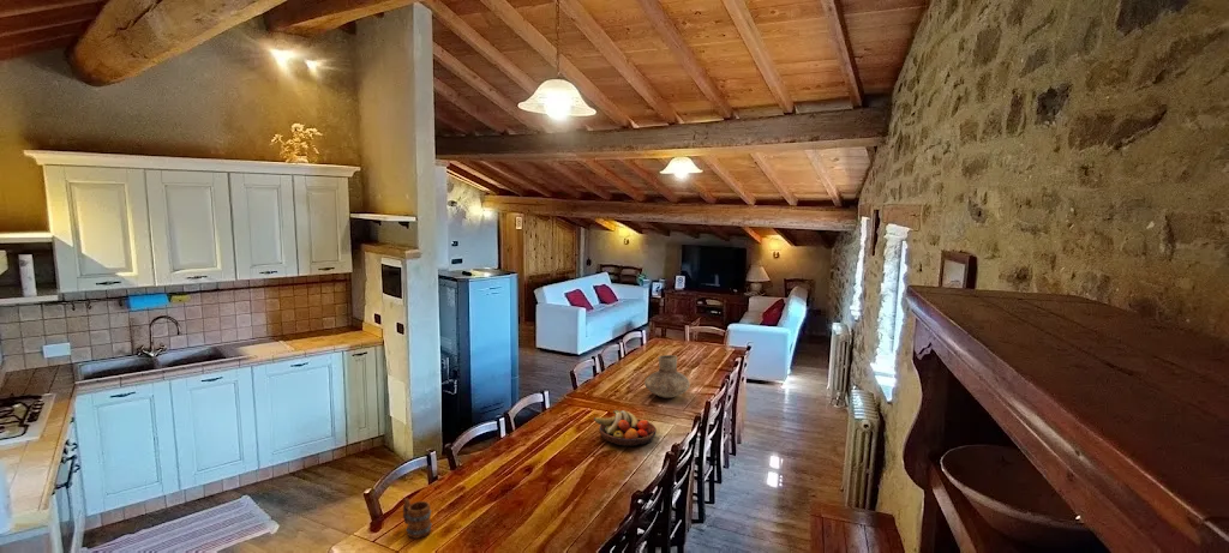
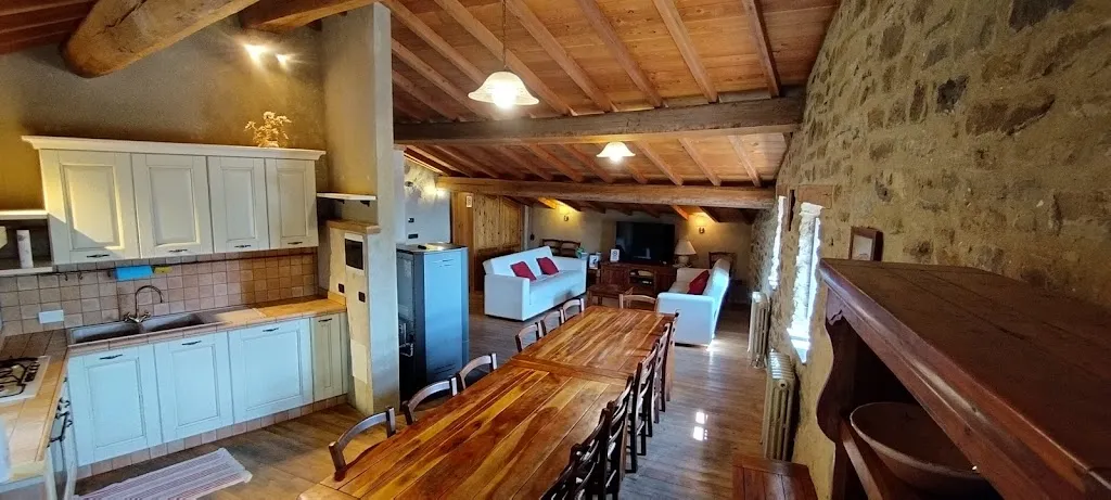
- fruit bowl [593,409,658,447]
- vase [643,354,691,399]
- mug [402,497,433,539]
